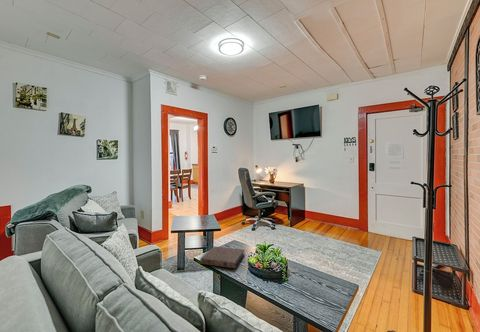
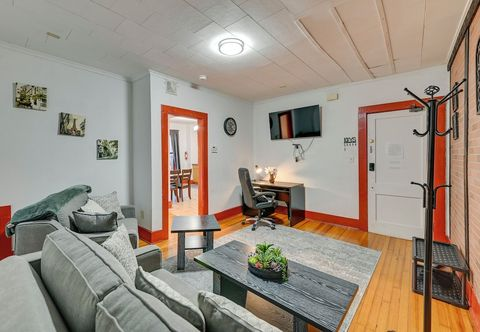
- book [199,245,246,269]
